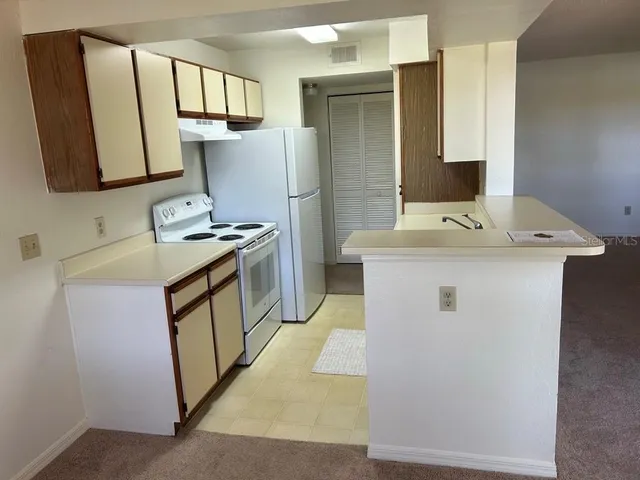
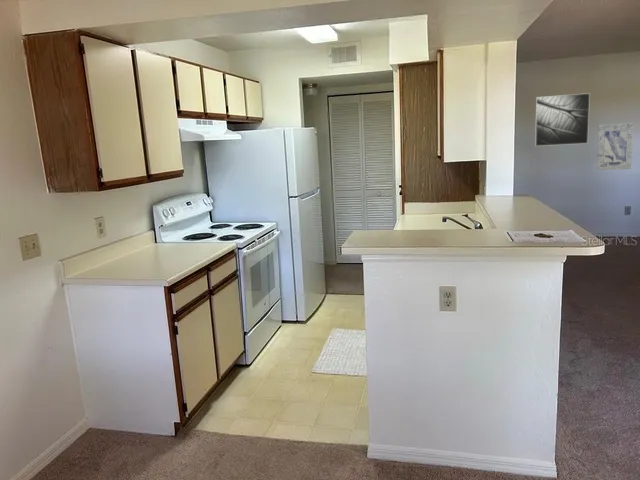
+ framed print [534,92,591,147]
+ wall art [595,122,635,171]
